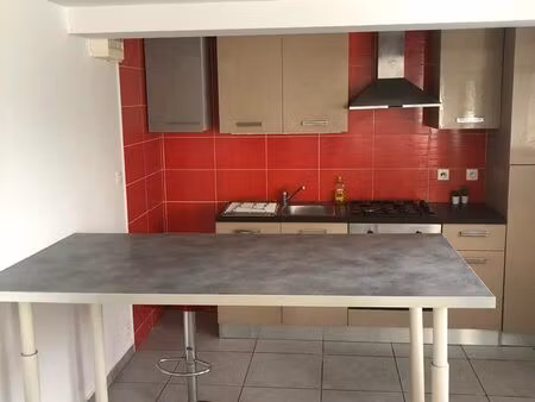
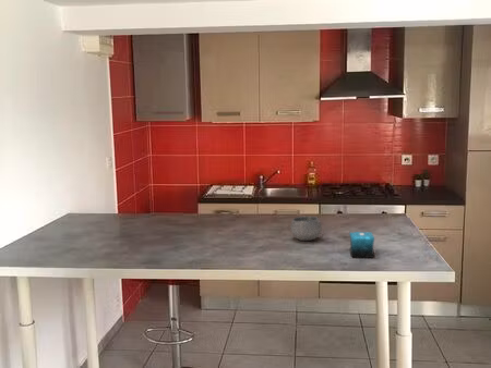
+ bowl [289,216,323,242]
+ candle [348,231,375,259]
